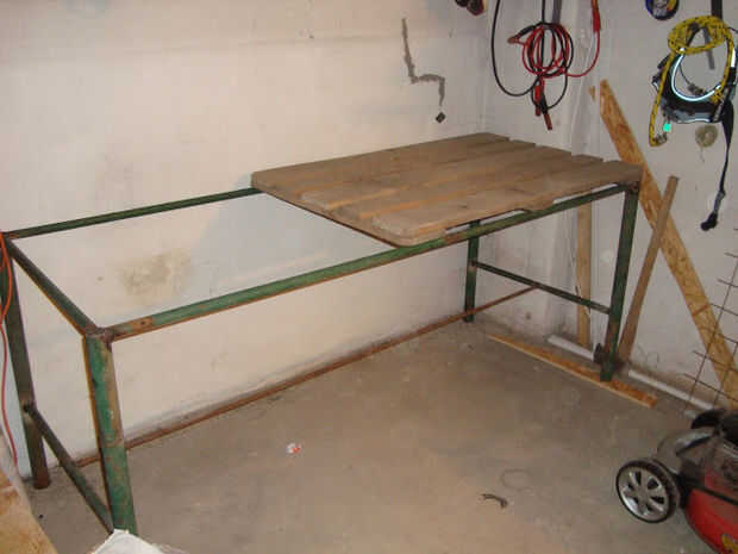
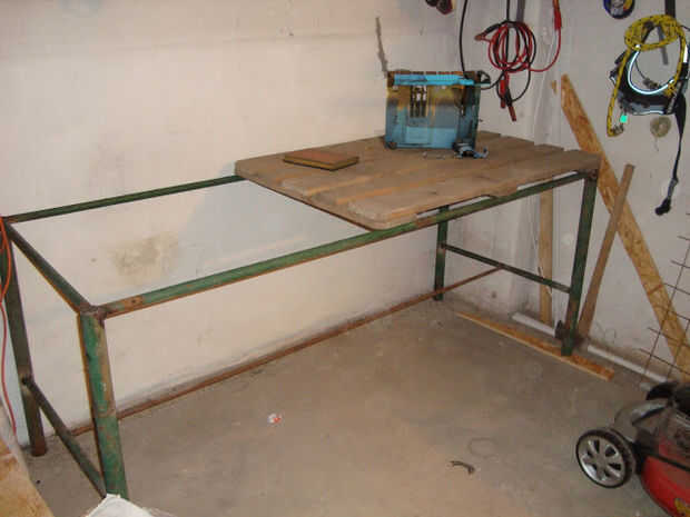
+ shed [384,69,493,159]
+ notebook [283,147,361,171]
